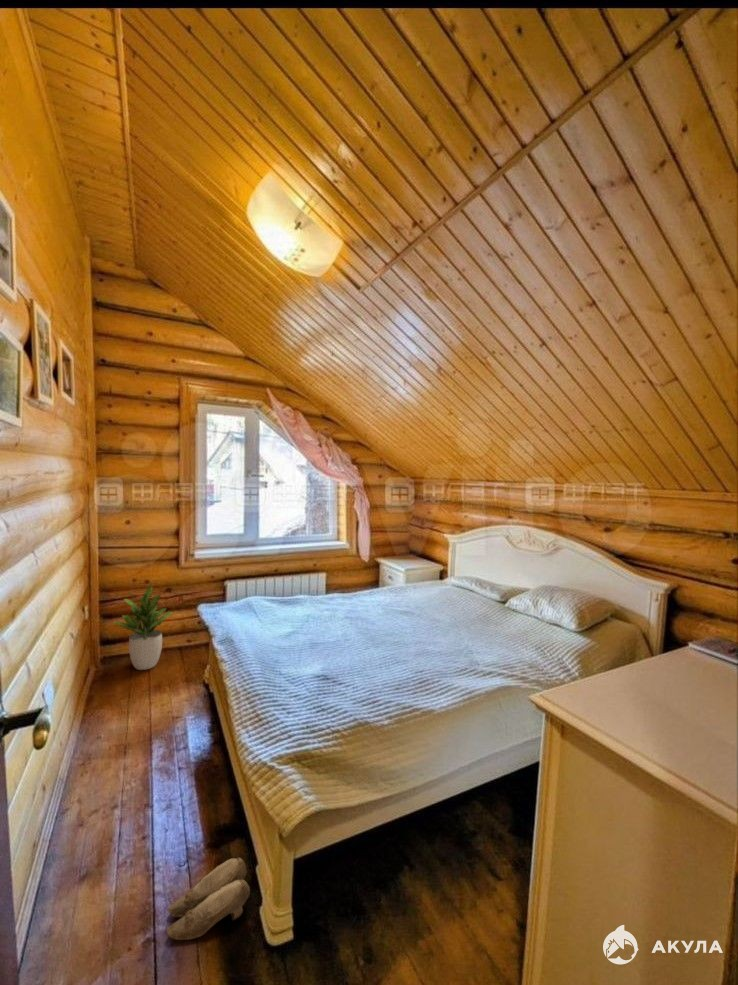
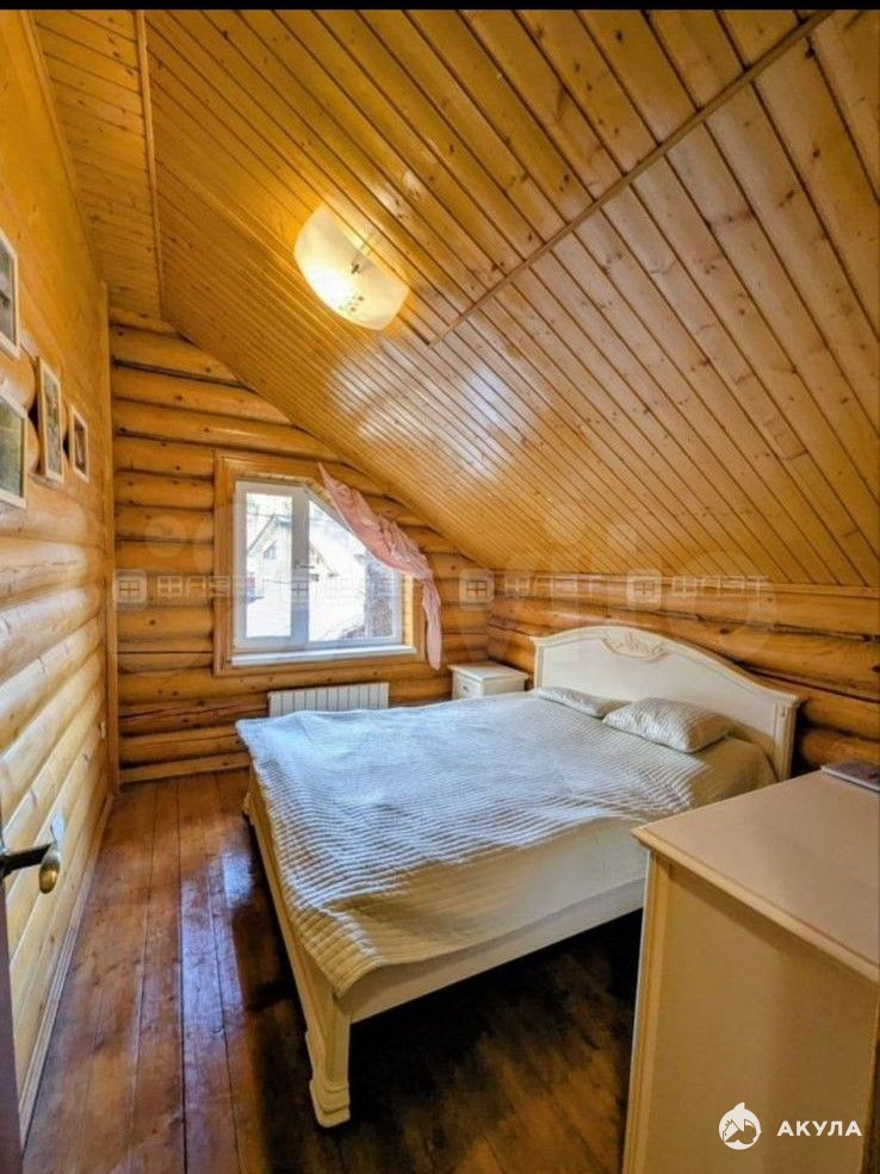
- slippers [166,857,251,941]
- potted plant [112,582,173,671]
